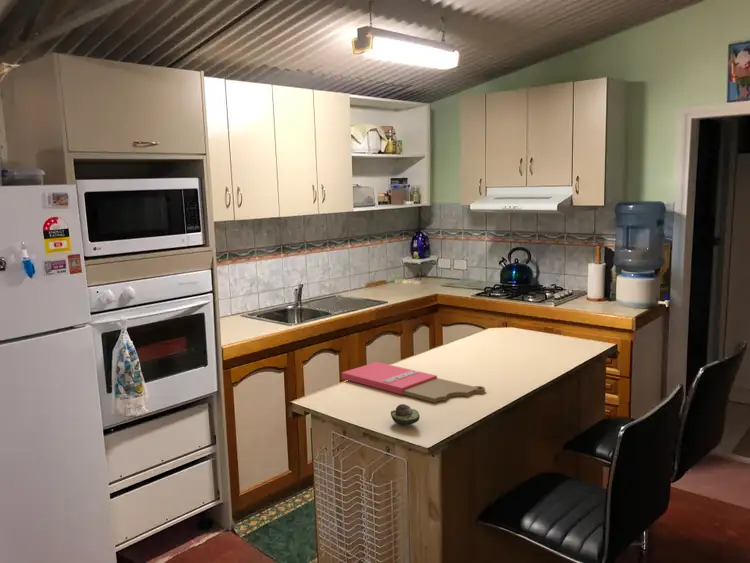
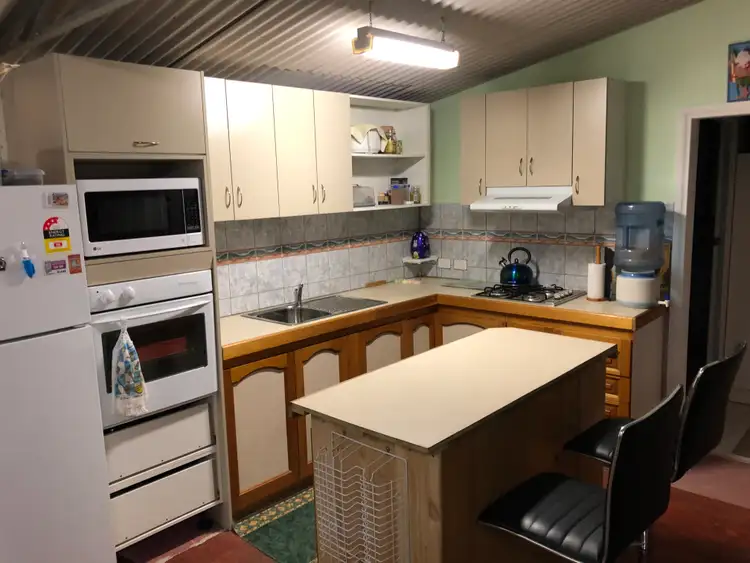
- cutting board [341,361,486,404]
- fruit [390,403,421,426]
